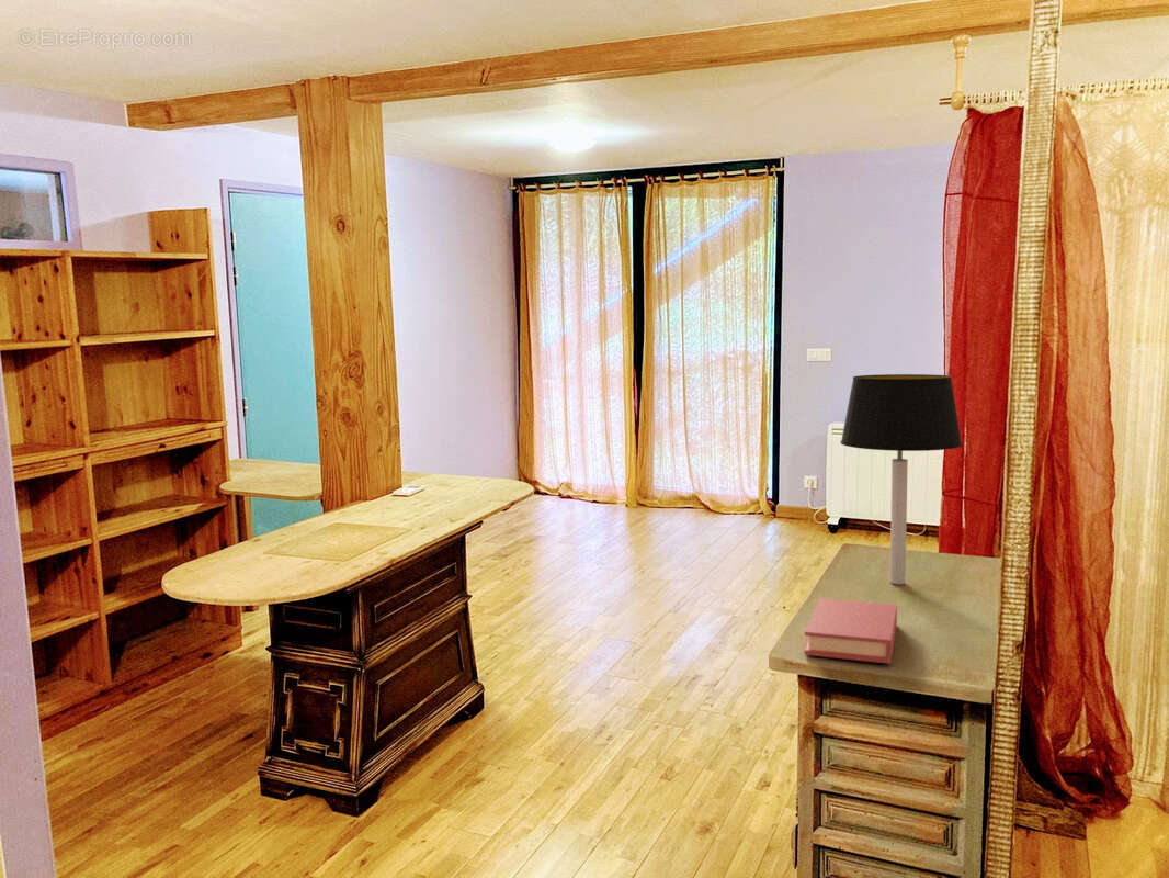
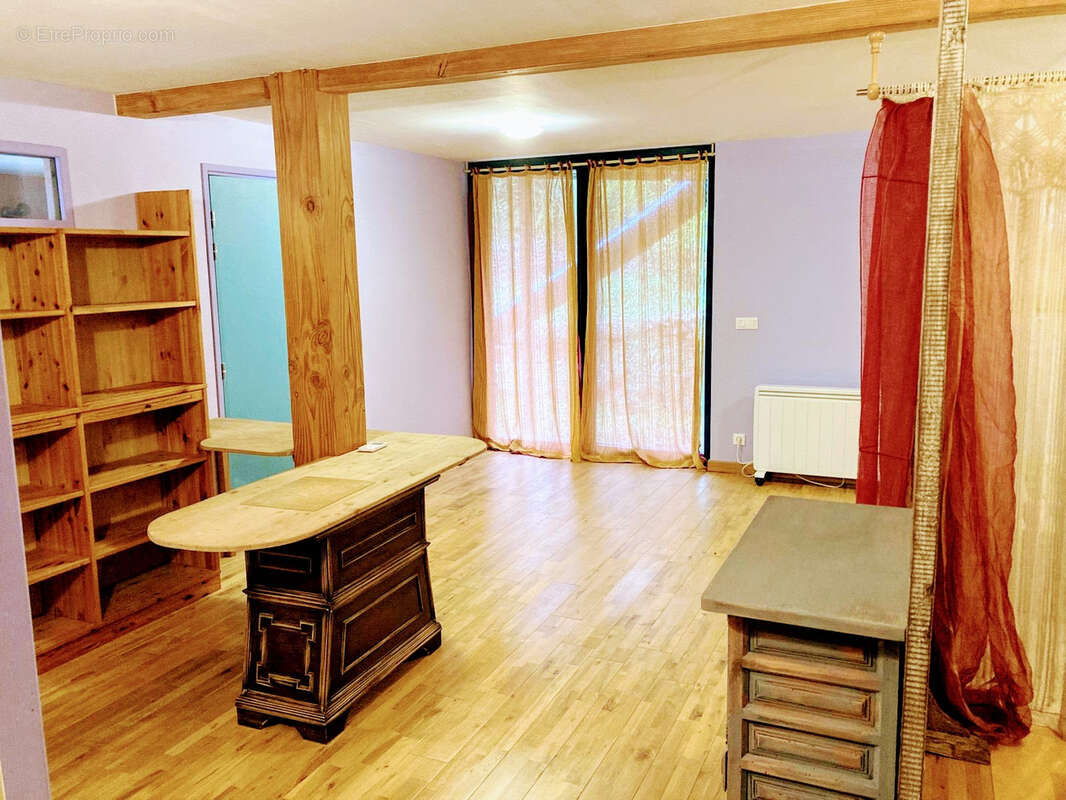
- table lamp [840,373,963,585]
- book [804,597,898,665]
